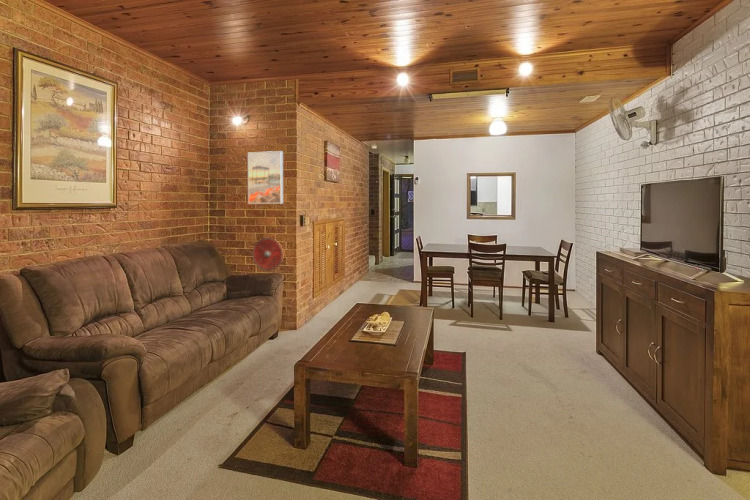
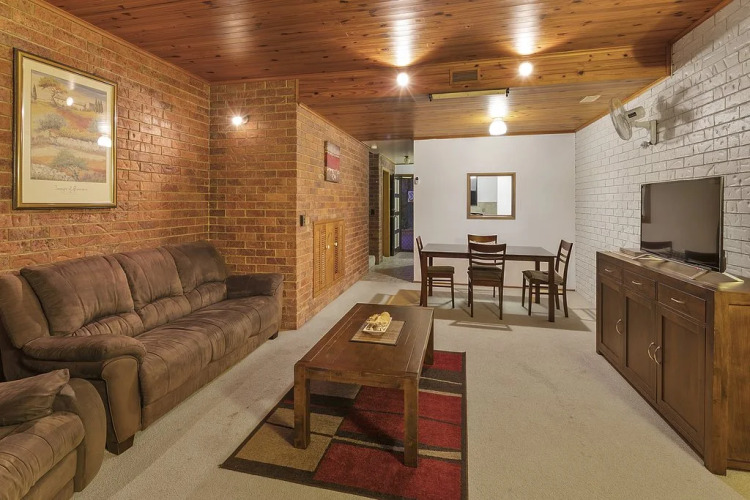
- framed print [247,150,284,205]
- round shield [251,237,284,272]
